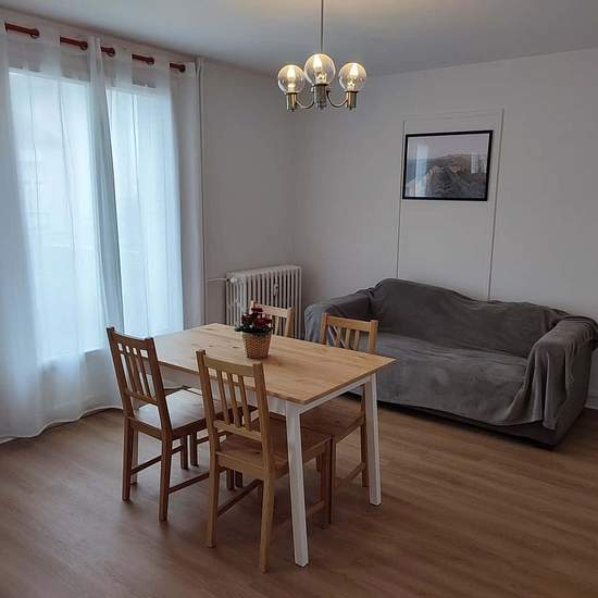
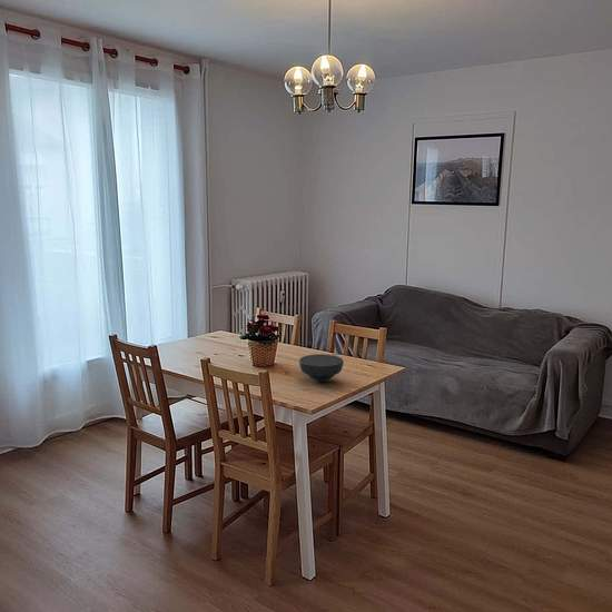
+ bowl [298,353,345,383]
